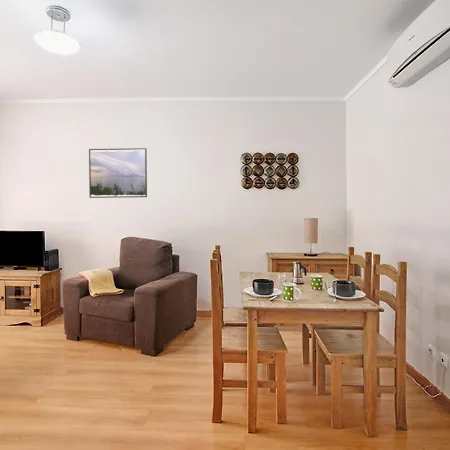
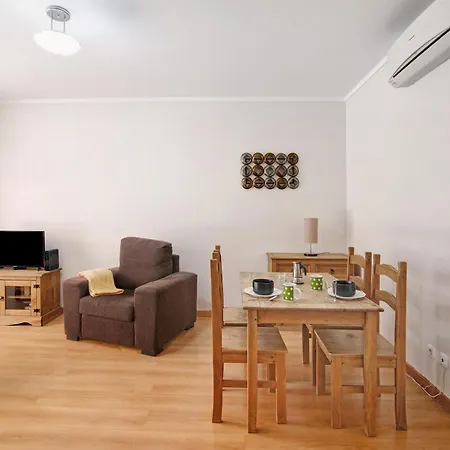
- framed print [88,147,148,199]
